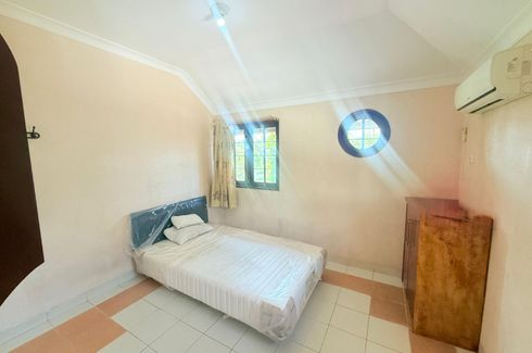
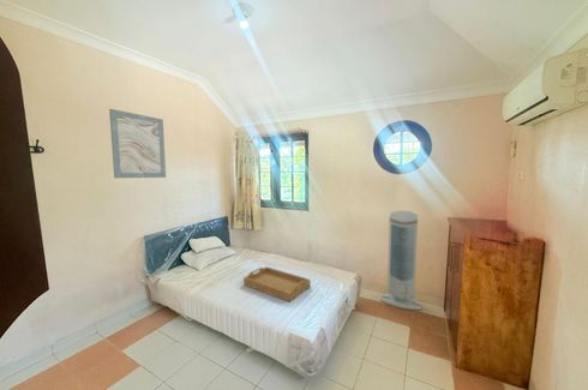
+ wall art [108,108,167,179]
+ air purifier [379,210,422,311]
+ serving tray [242,265,311,302]
